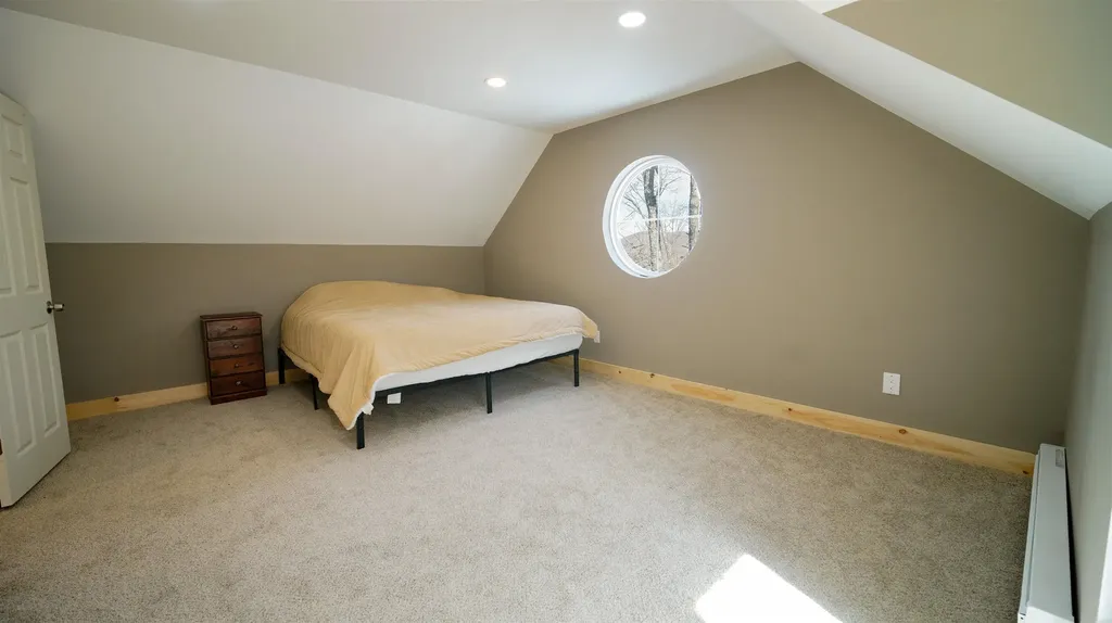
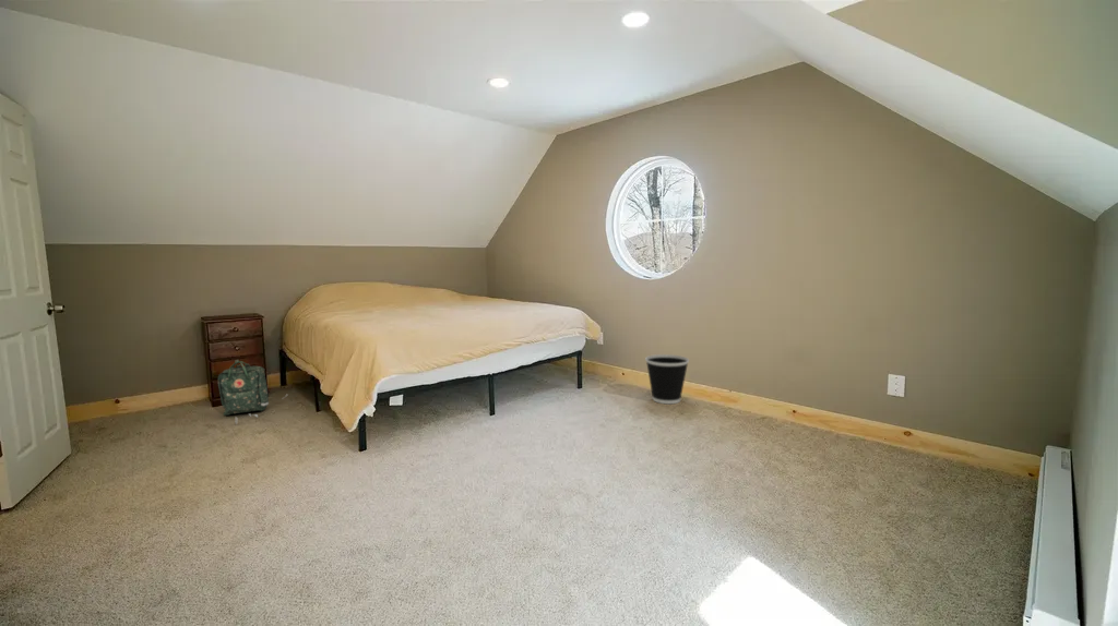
+ wastebasket [644,353,690,405]
+ backpack [217,359,289,425]
